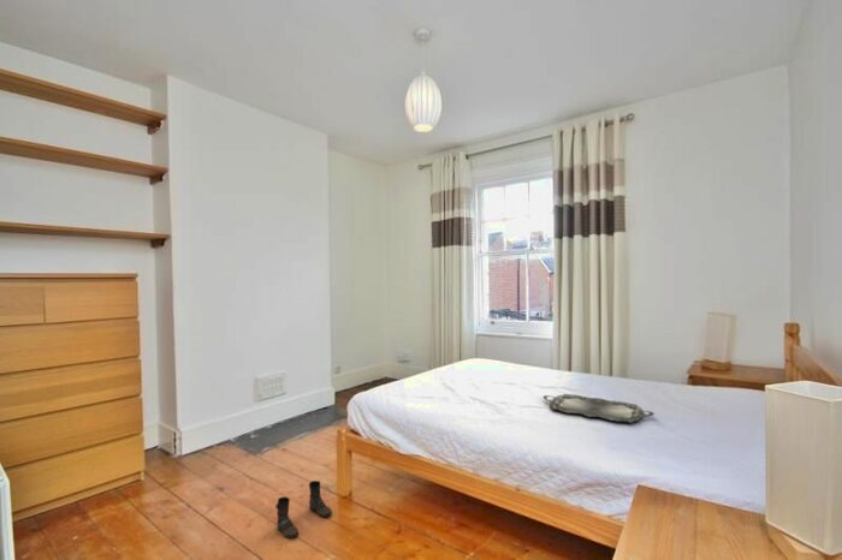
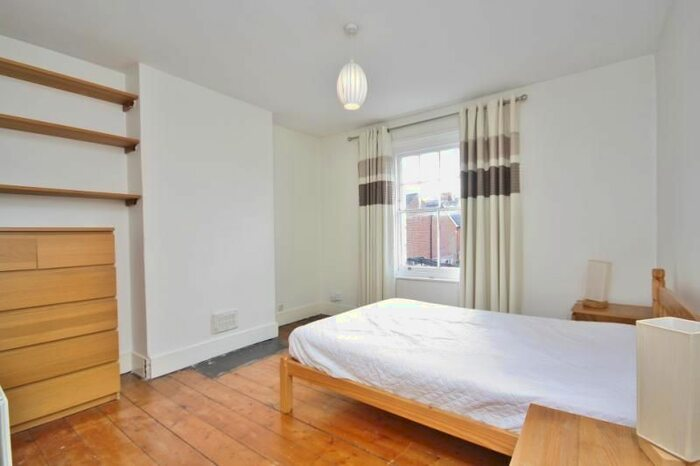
- serving tray [541,393,656,424]
- boots [274,479,333,540]
